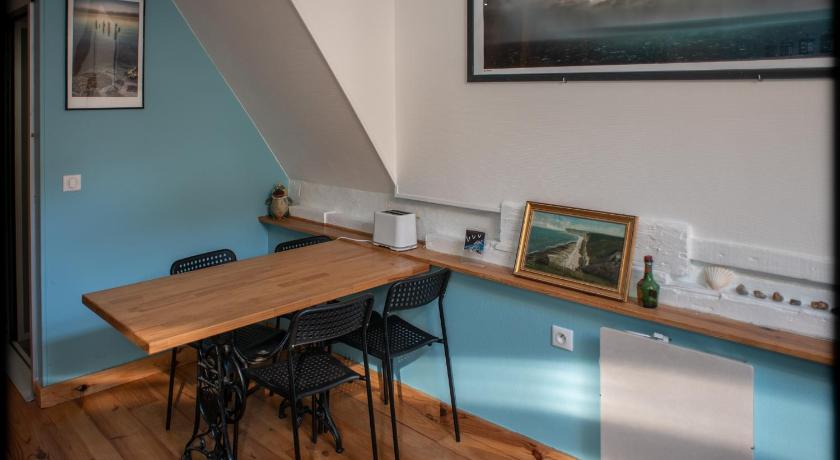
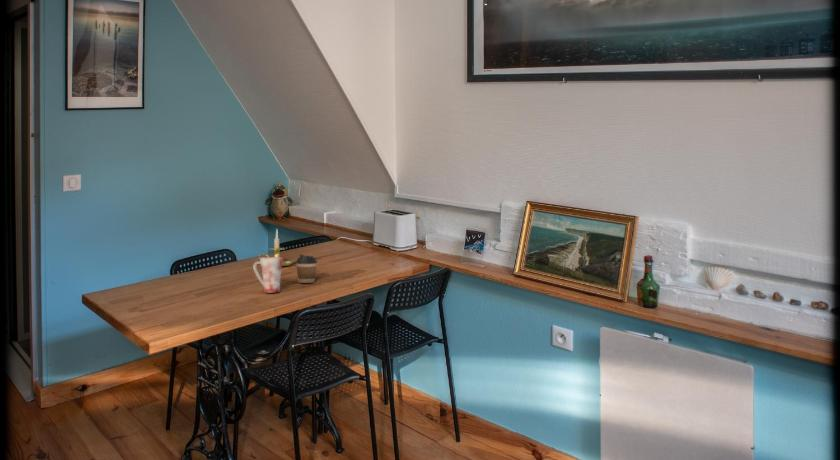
+ candle holder [258,228,295,267]
+ mug [252,256,284,294]
+ coffee cup [295,254,318,284]
